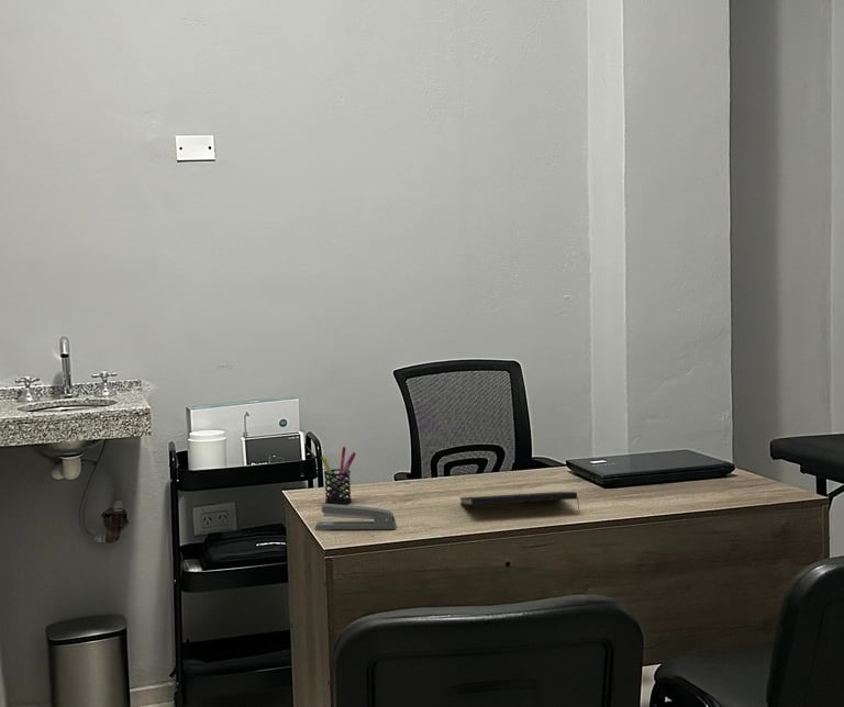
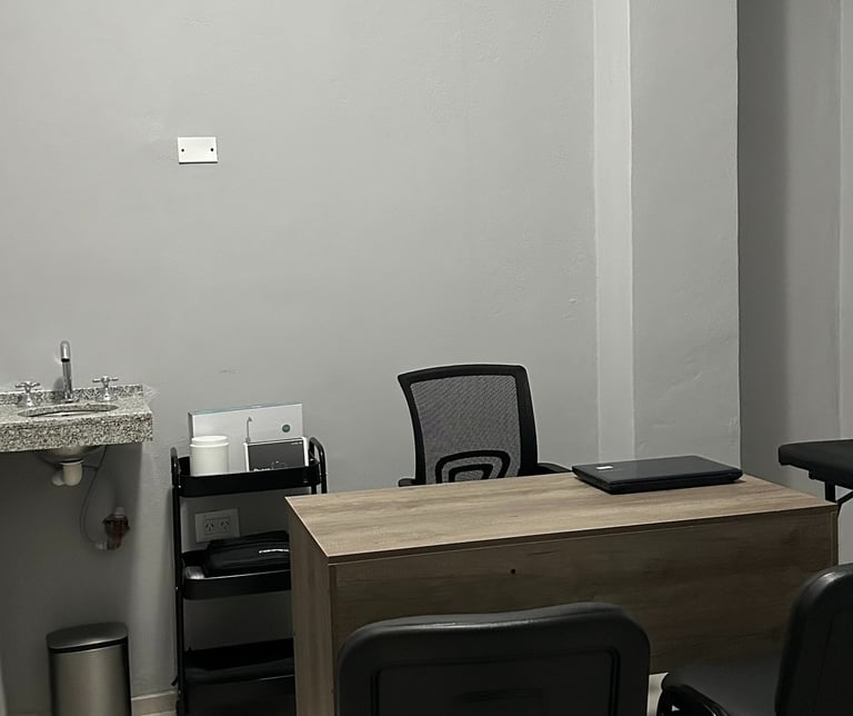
- stapler [314,503,398,530]
- notepad [458,491,581,514]
- pen holder [320,446,357,505]
